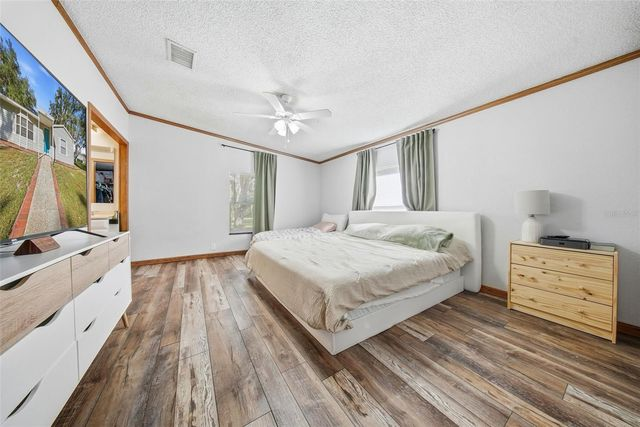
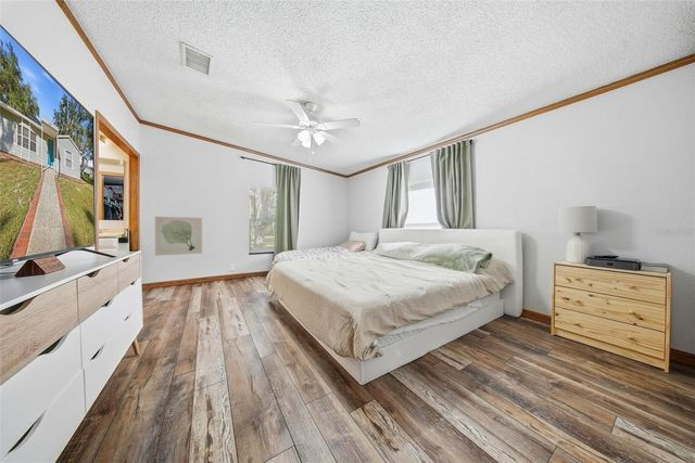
+ wall art [154,216,203,257]
